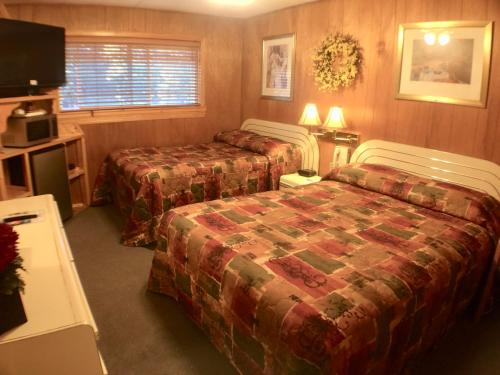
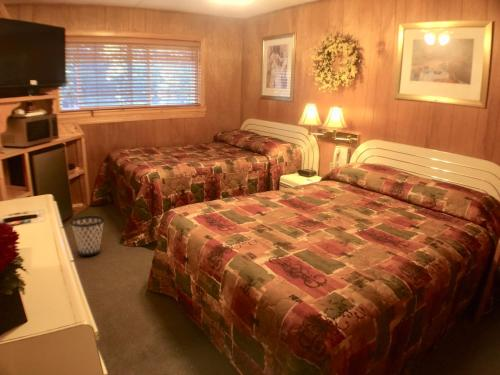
+ wastebasket [69,215,105,257]
